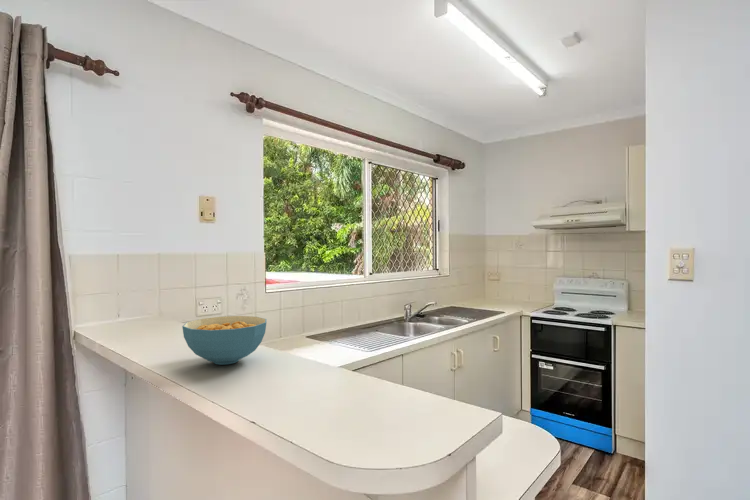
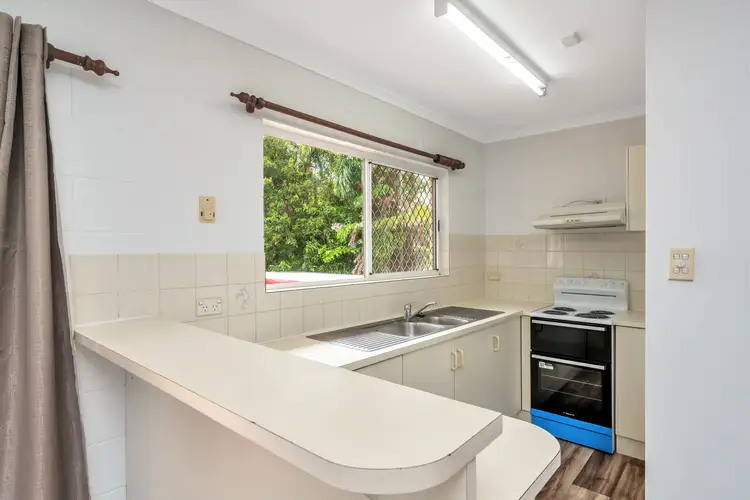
- cereal bowl [181,315,267,366]
